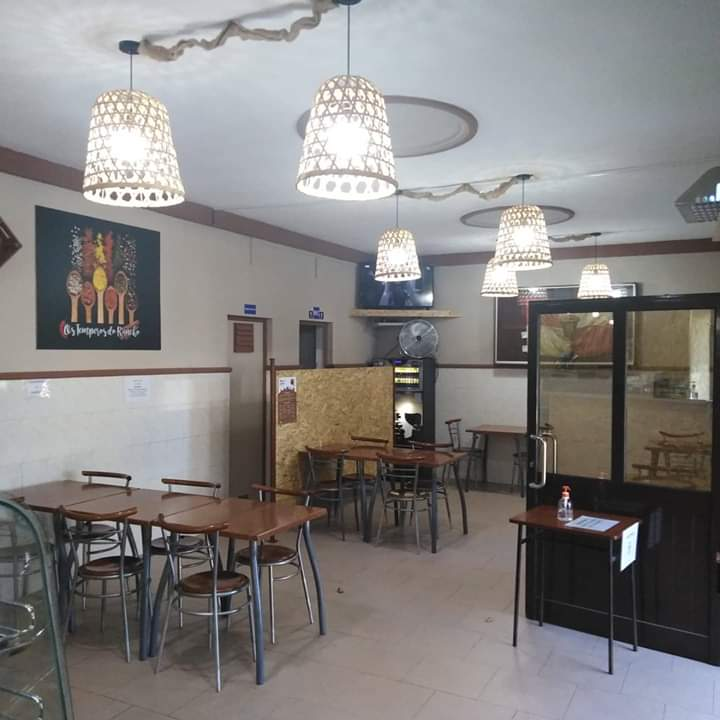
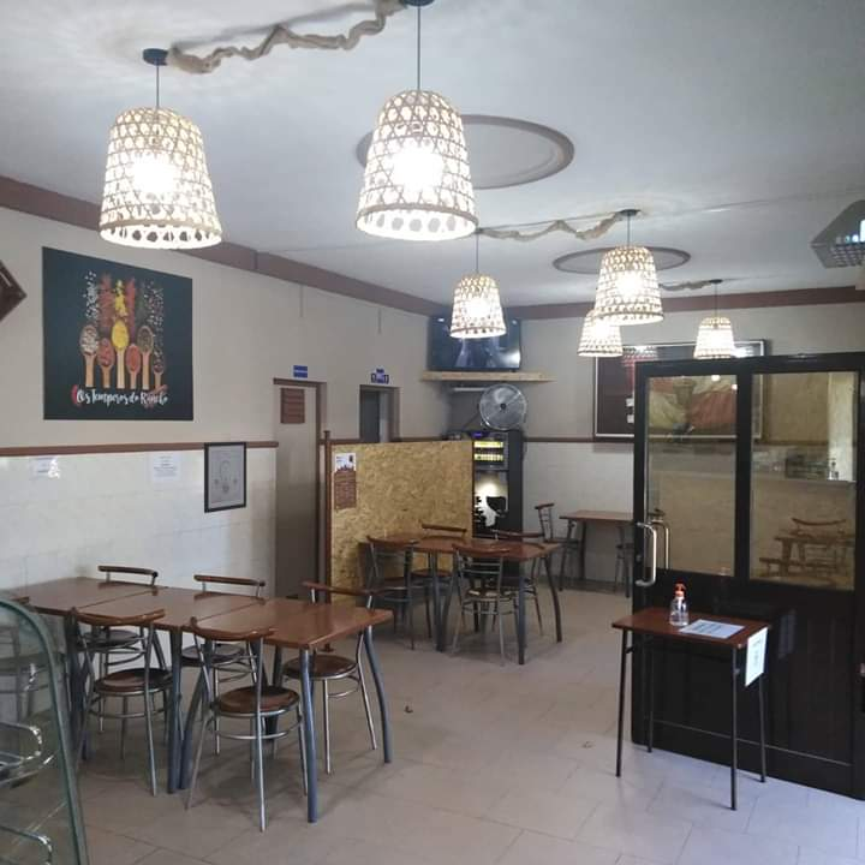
+ wall art [203,441,247,514]
